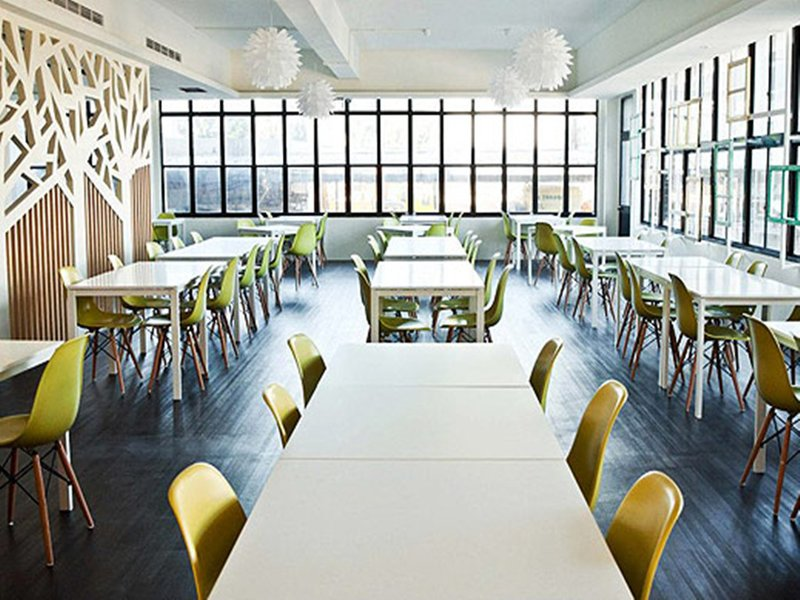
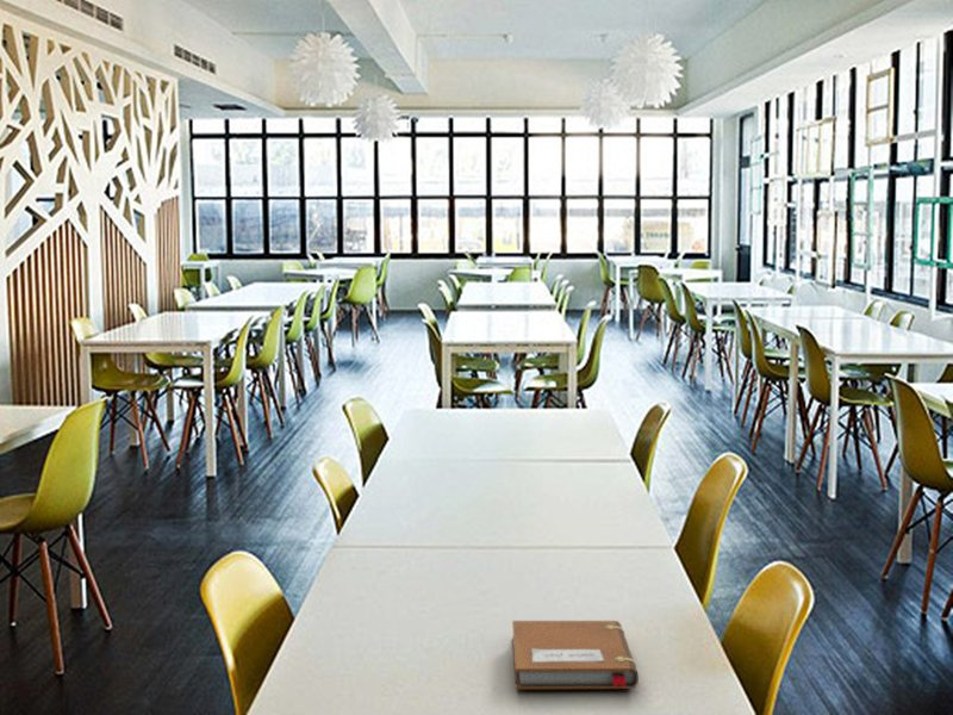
+ notebook [511,620,640,690]
